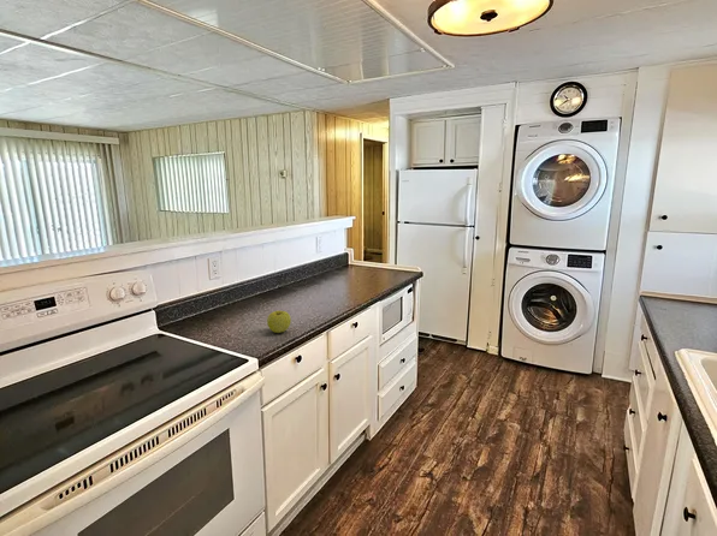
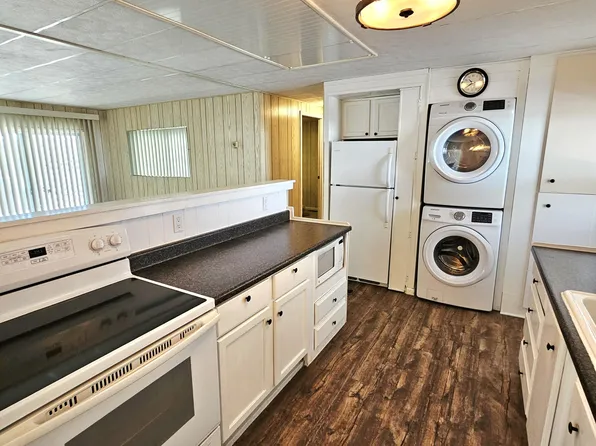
- apple [266,309,292,334]
